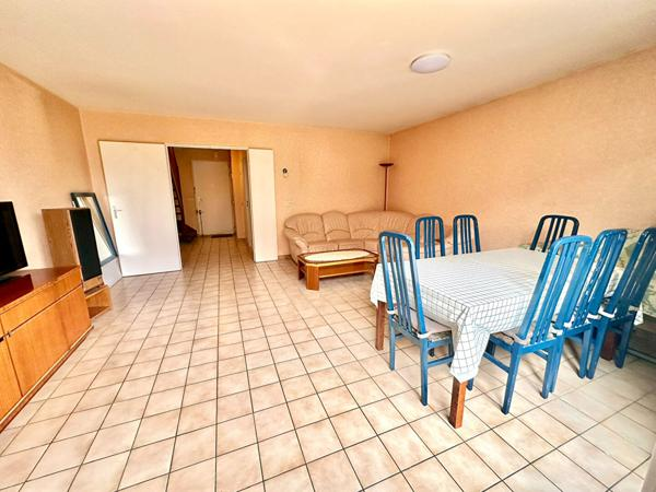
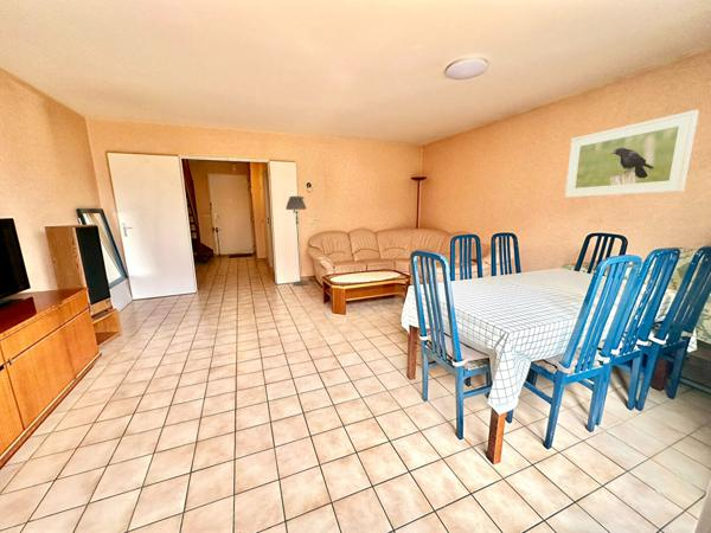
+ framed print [564,109,700,199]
+ floor lamp [284,195,309,287]
